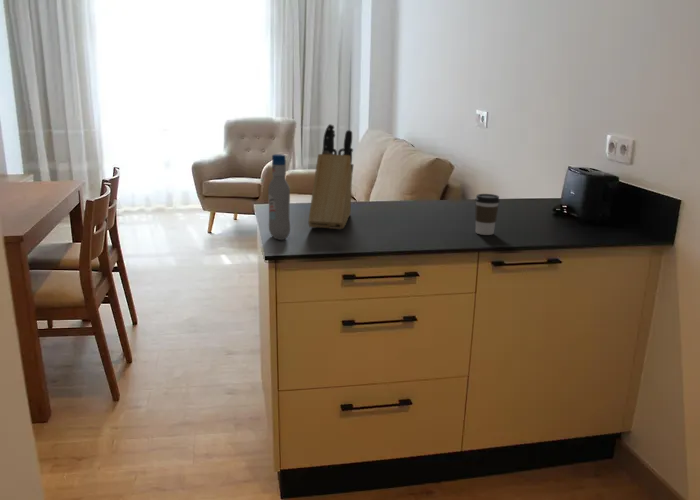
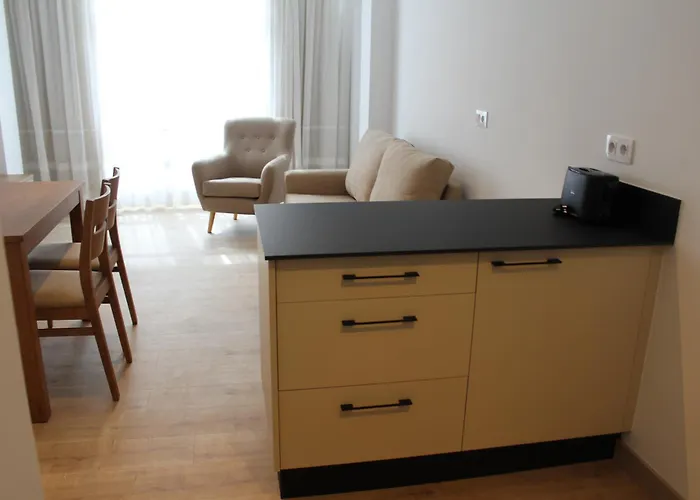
- coffee cup [474,193,501,236]
- knife block [307,123,354,230]
- bottle [267,153,291,241]
